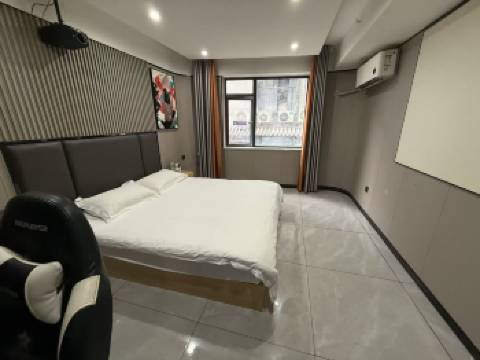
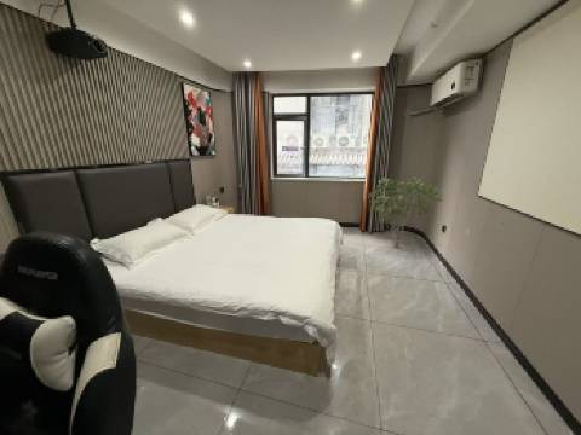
+ shrub [367,176,444,249]
